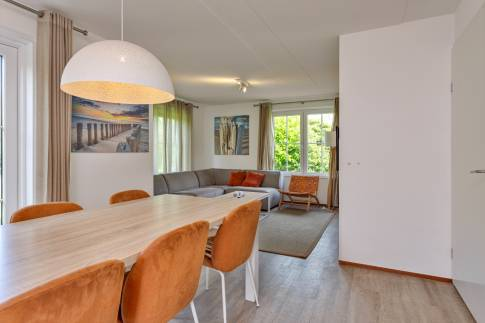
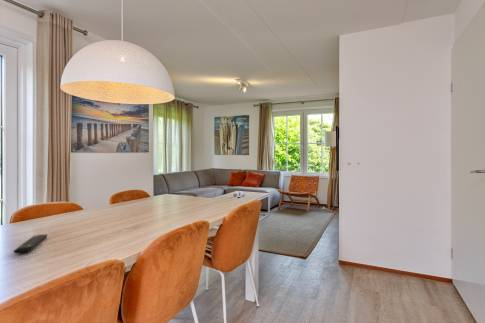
+ remote control [13,234,48,255]
